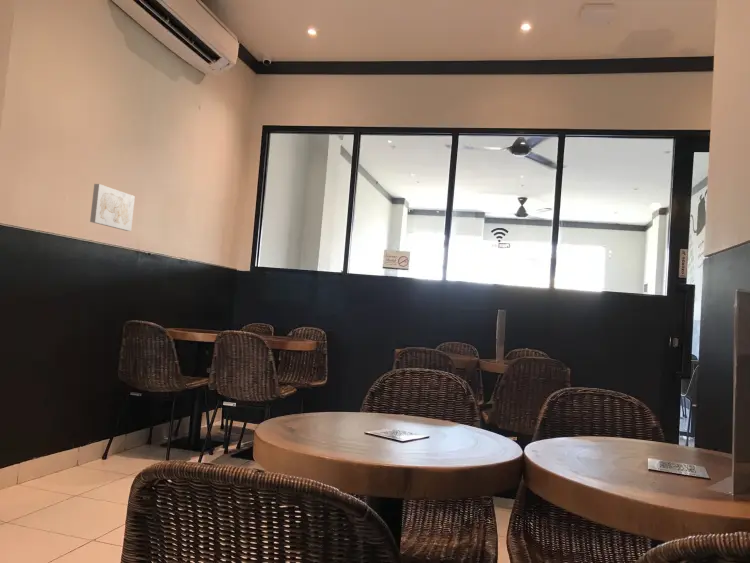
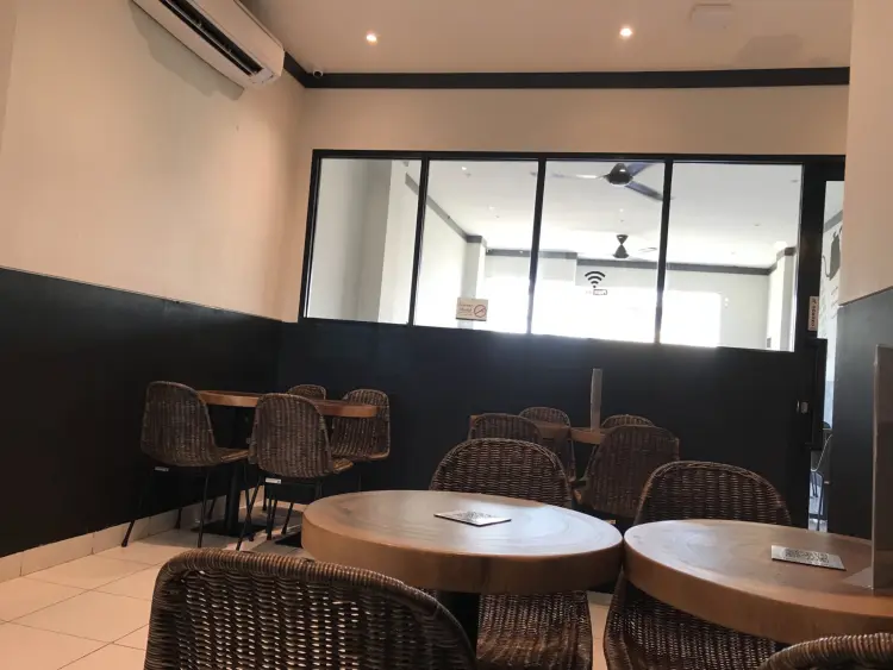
- wall art [89,183,136,232]
